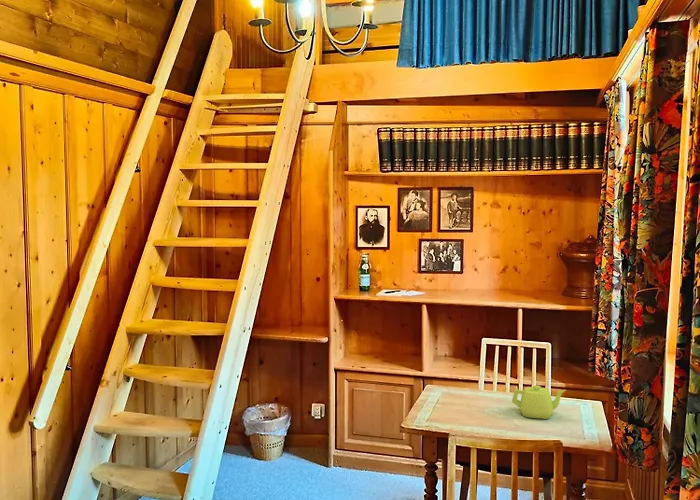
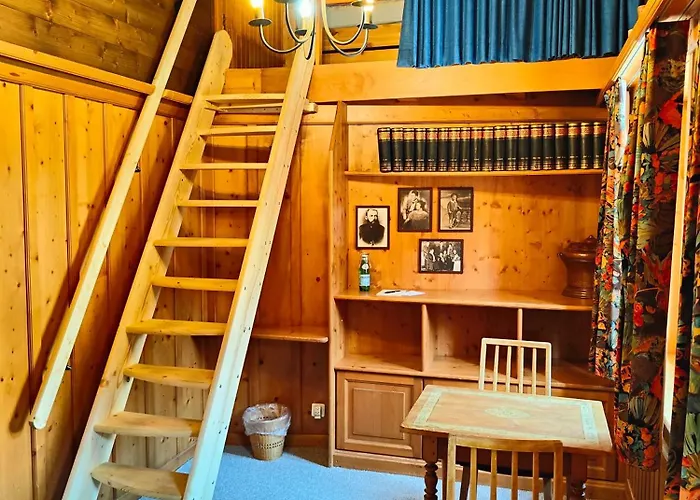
- teapot [511,384,567,420]
